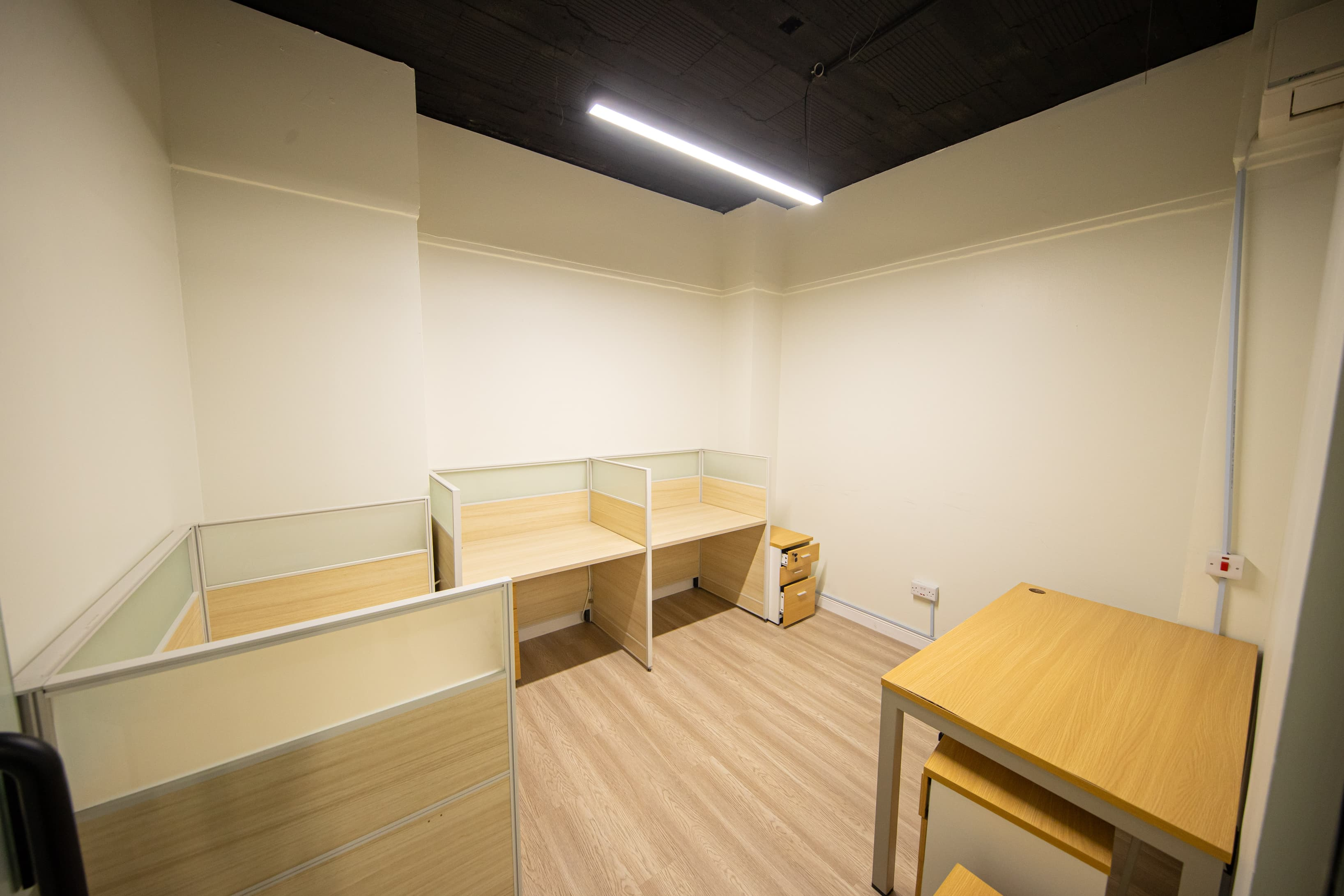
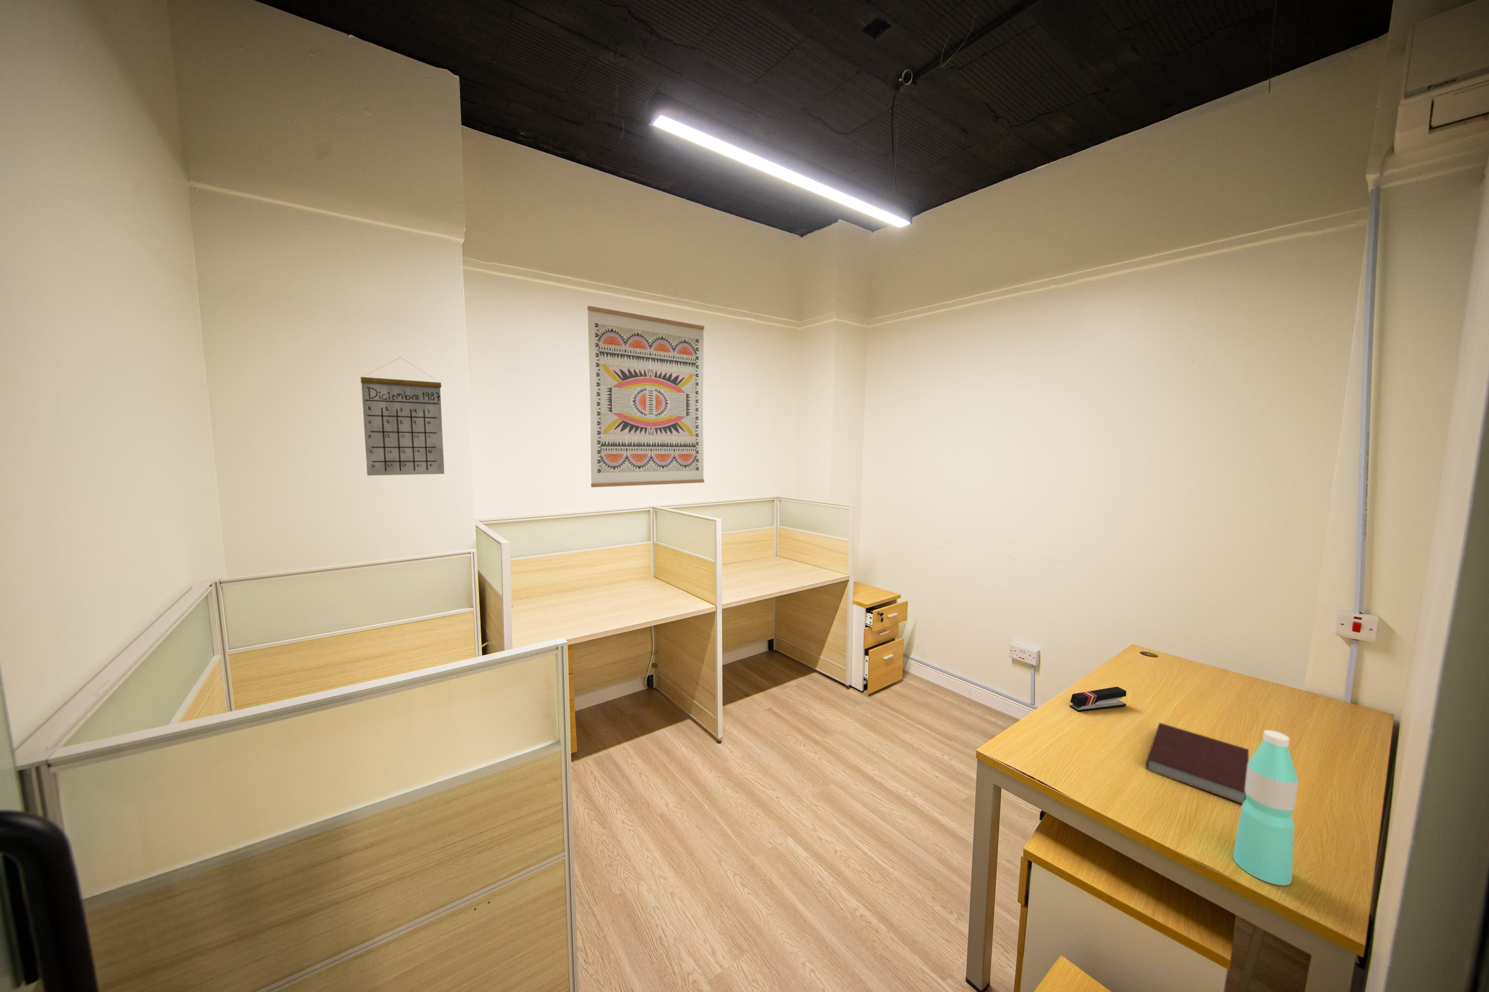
+ stapler [1069,686,1127,712]
+ water bottle [1232,730,1298,886]
+ calendar [360,356,444,476]
+ wall art [587,306,705,487]
+ notebook [1144,722,1250,804]
